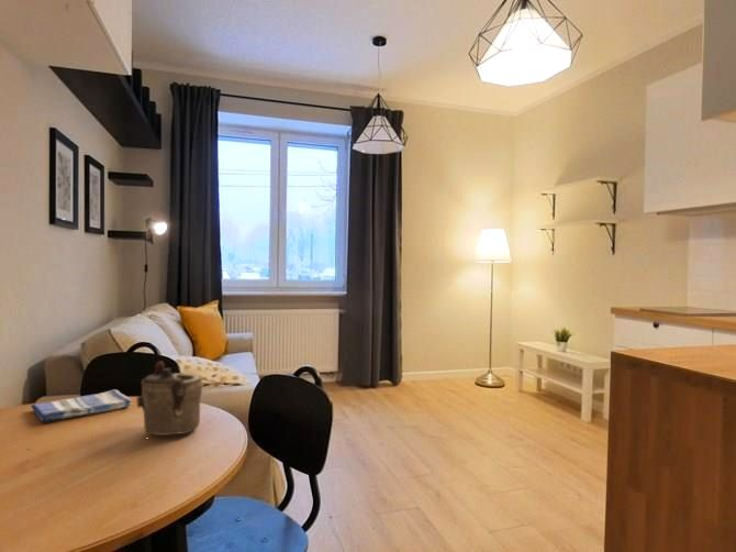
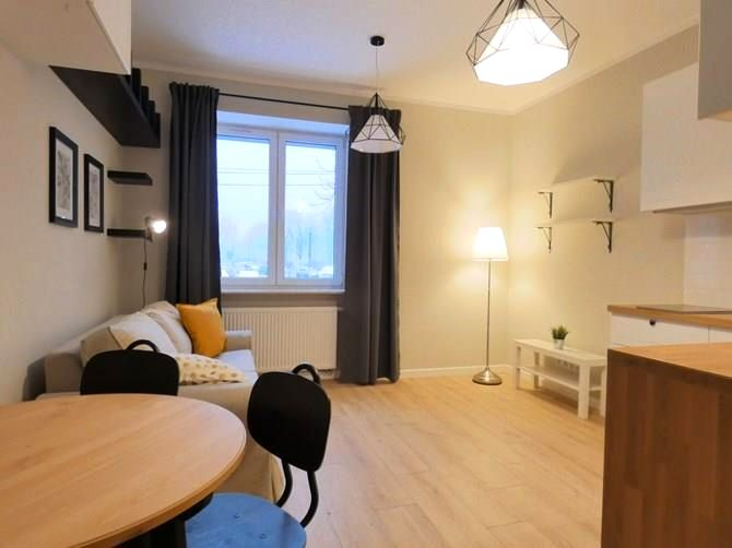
- teapot [135,361,203,437]
- dish towel [30,388,133,423]
